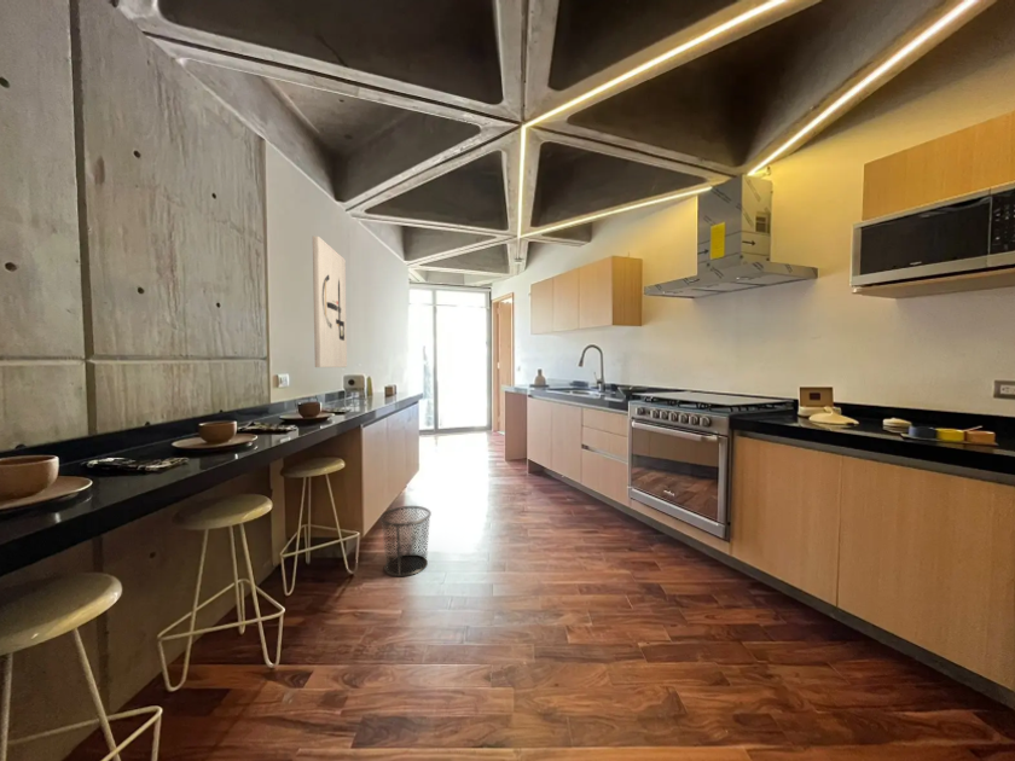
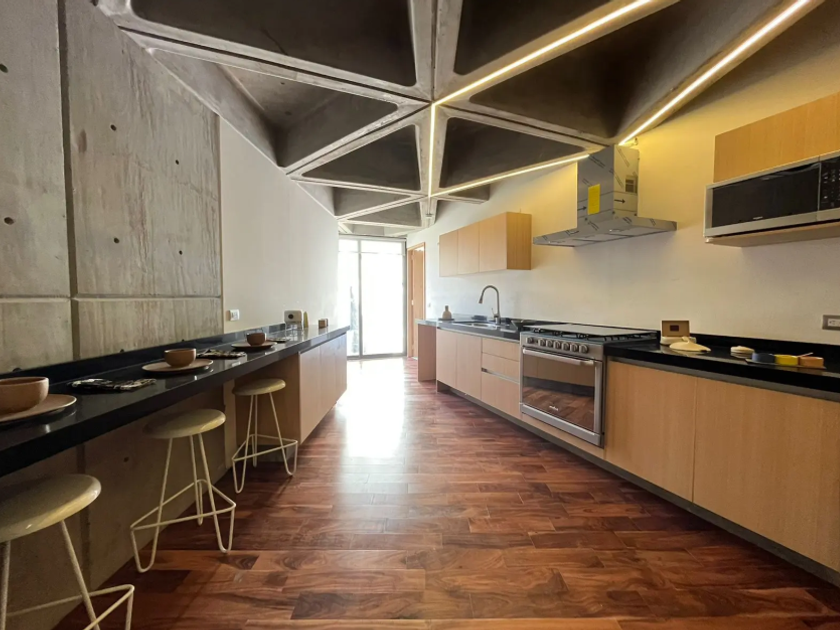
- trash can [379,505,433,577]
- wall art [312,236,348,368]
